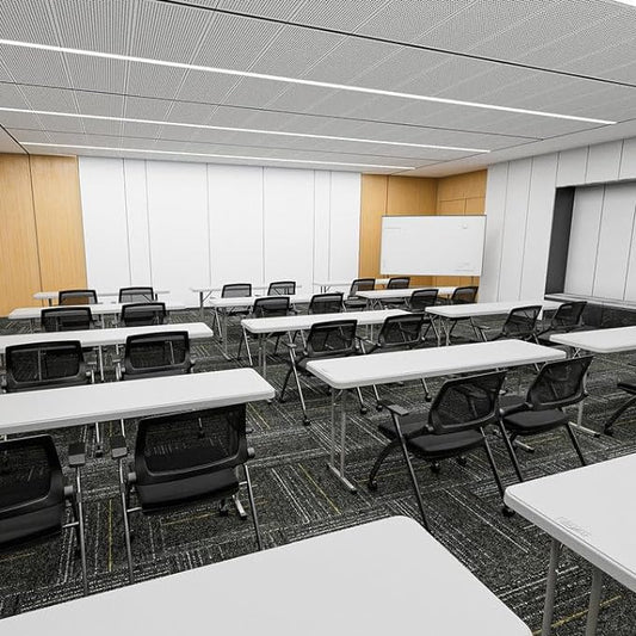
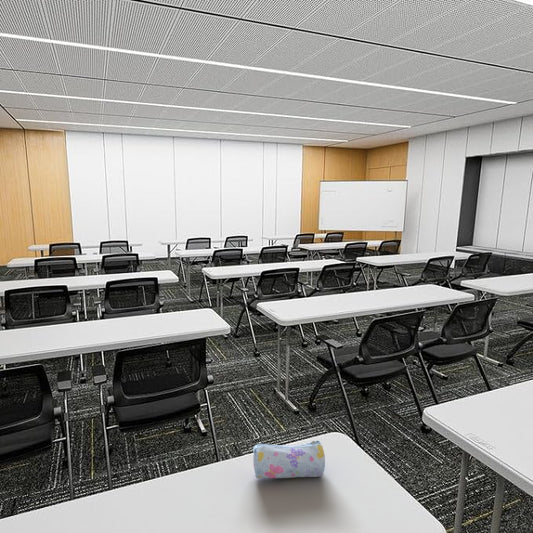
+ pencil case [252,440,326,480]
